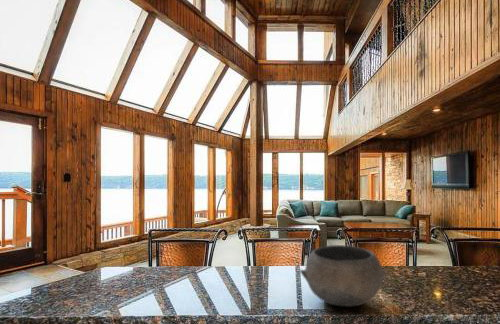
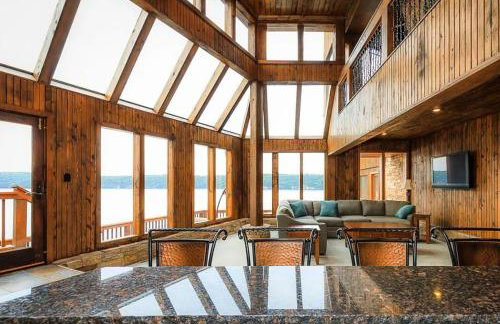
- bowl [299,244,387,307]
